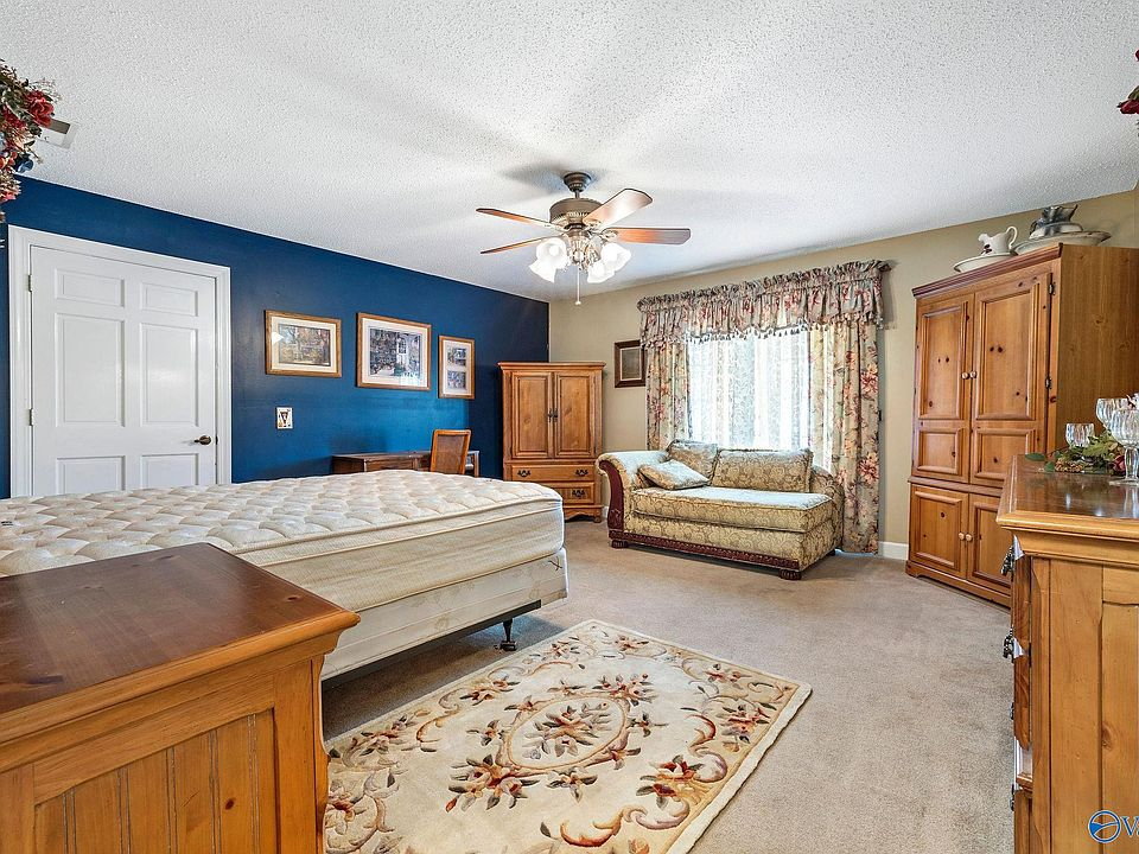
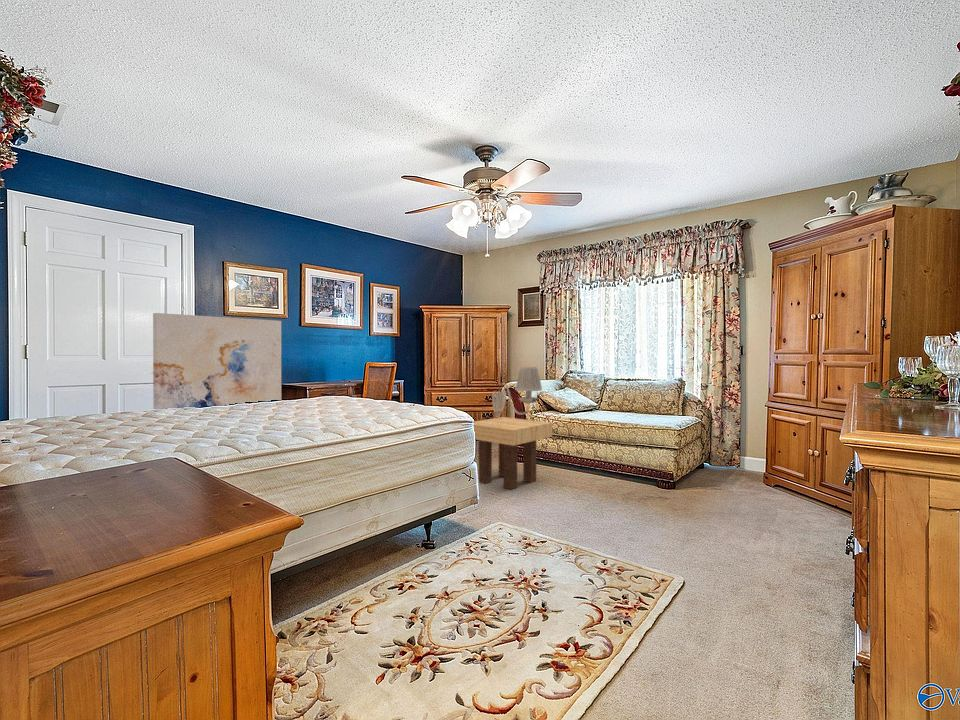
+ wall sconce [491,366,543,418]
+ wall art [152,312,282,410]
+ side table [473,416,553,491]
